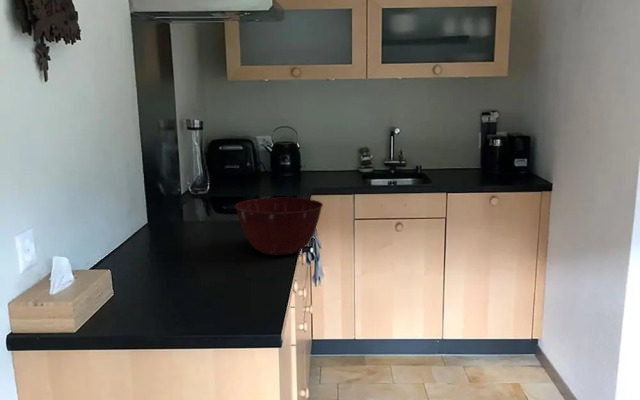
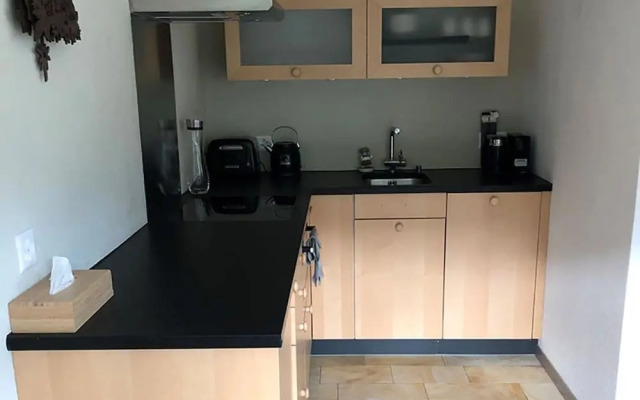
- mixing bowl [234,197,324,256]
